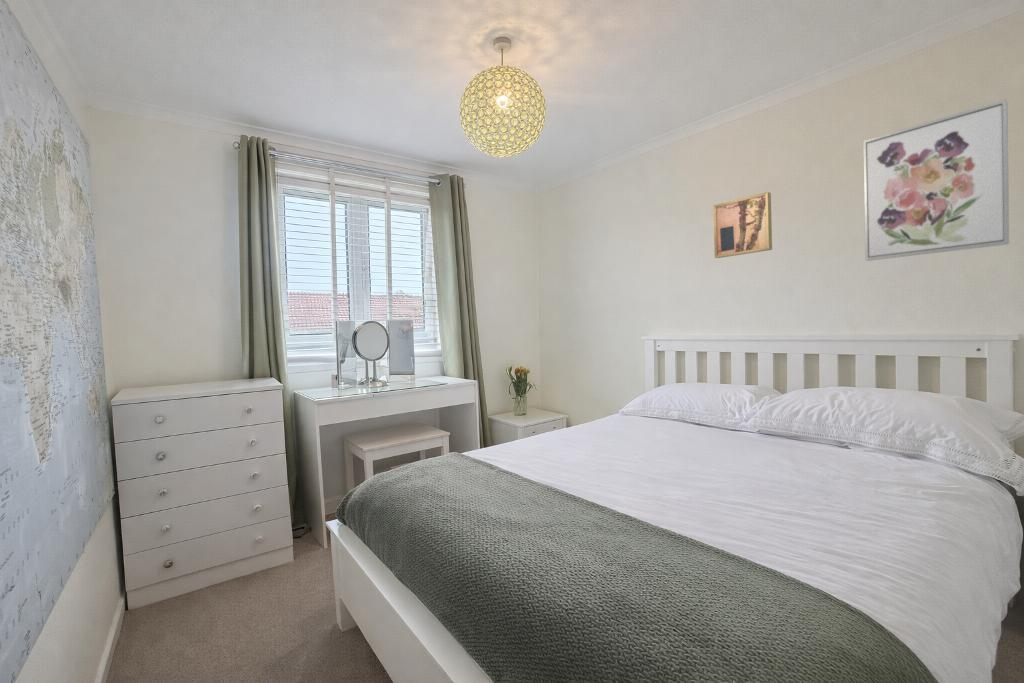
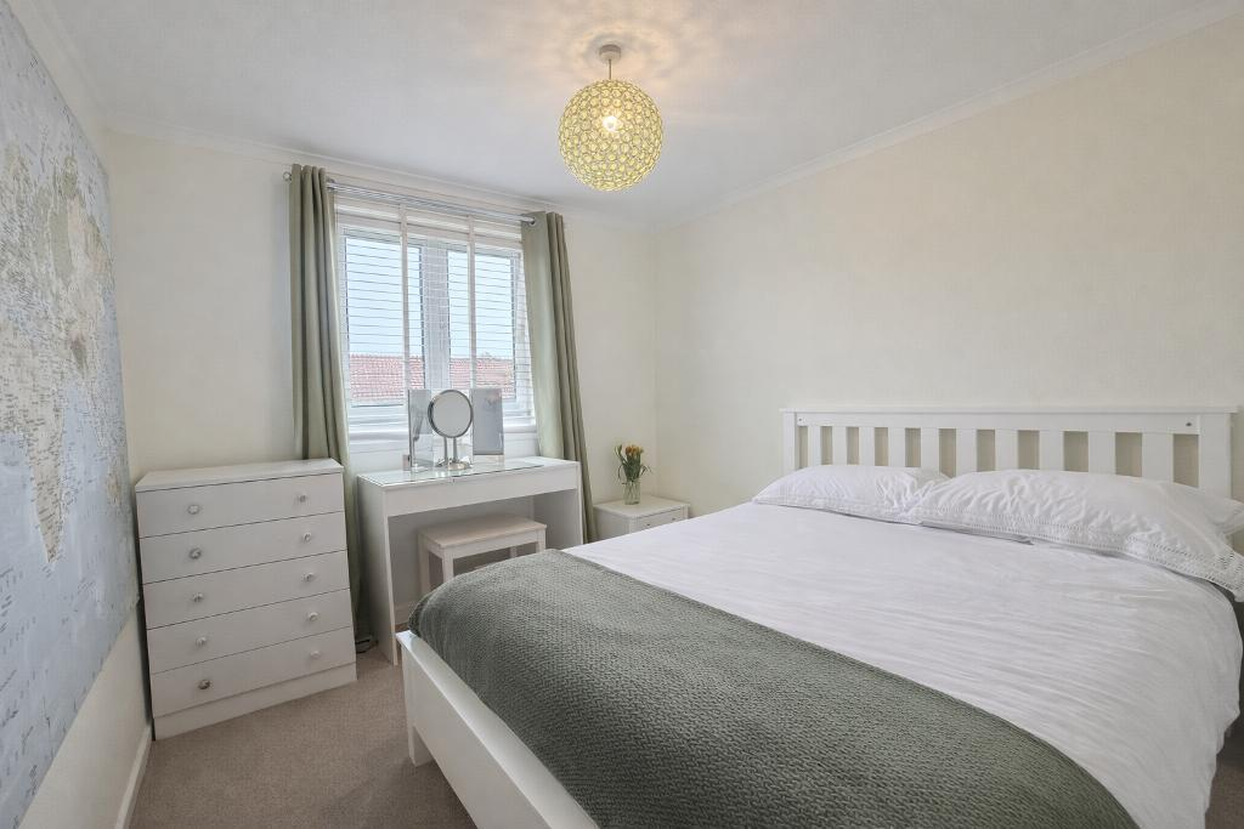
- wall art [712,191,773,259]
- wall art [862,99,1010,262]
